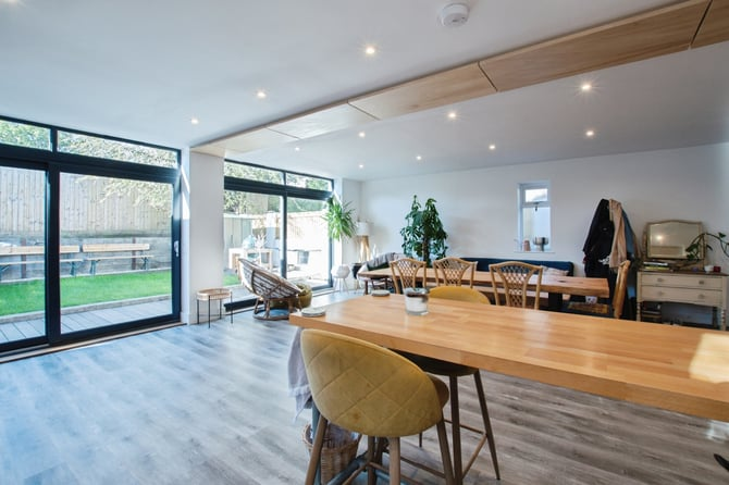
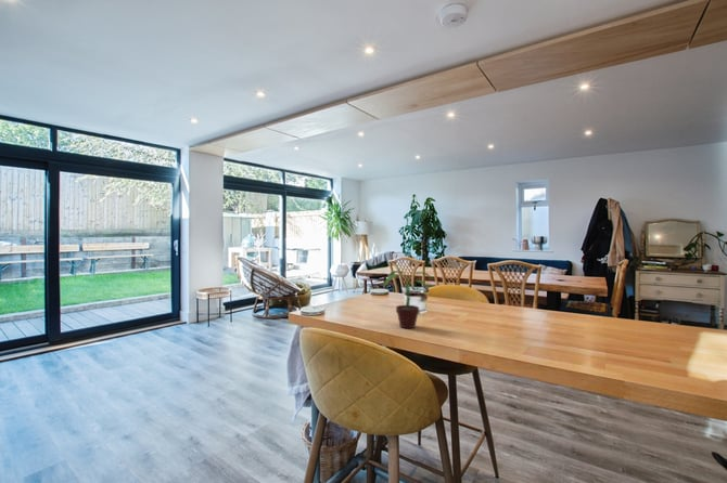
+ potted plant [383,270,432,329]
